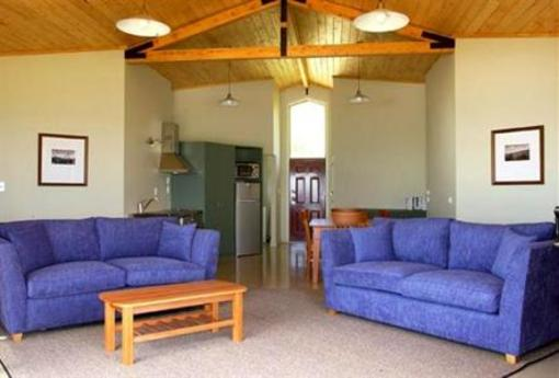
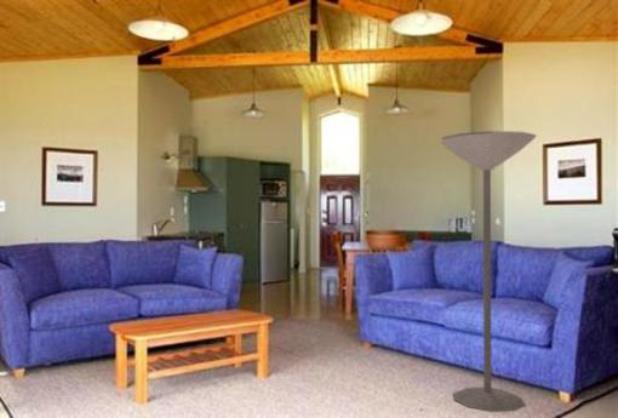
+ floor lamp [440,130,538,412]
